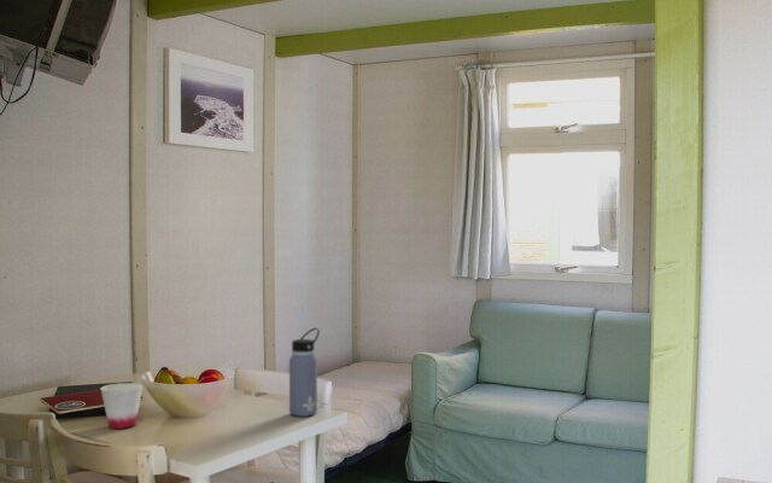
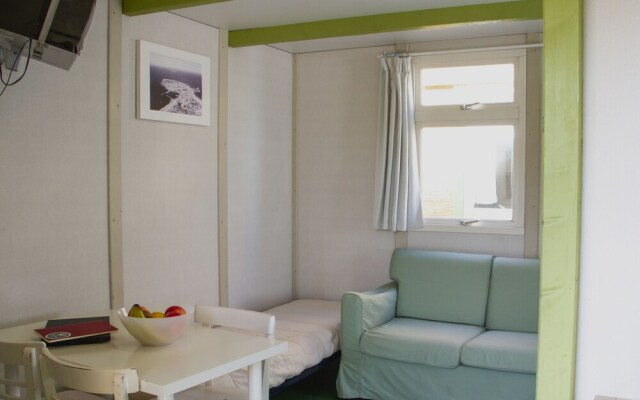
- cup [100,382,144,430]
- water bottle [288,327,321,418]
